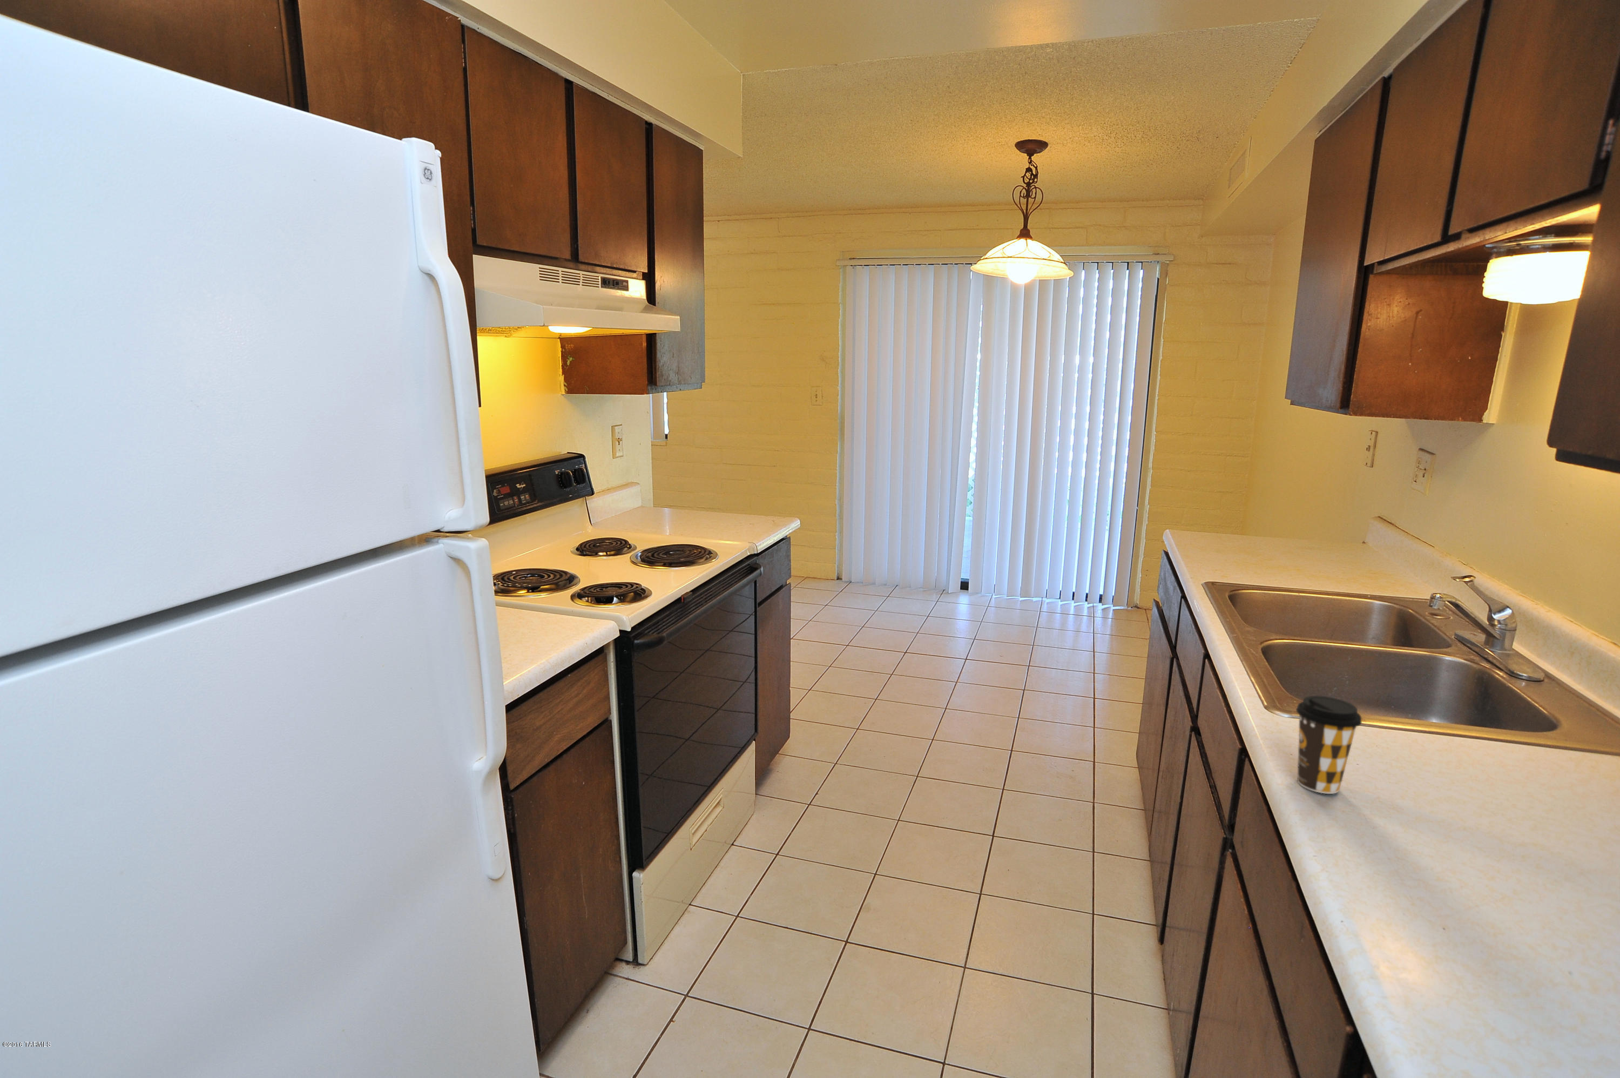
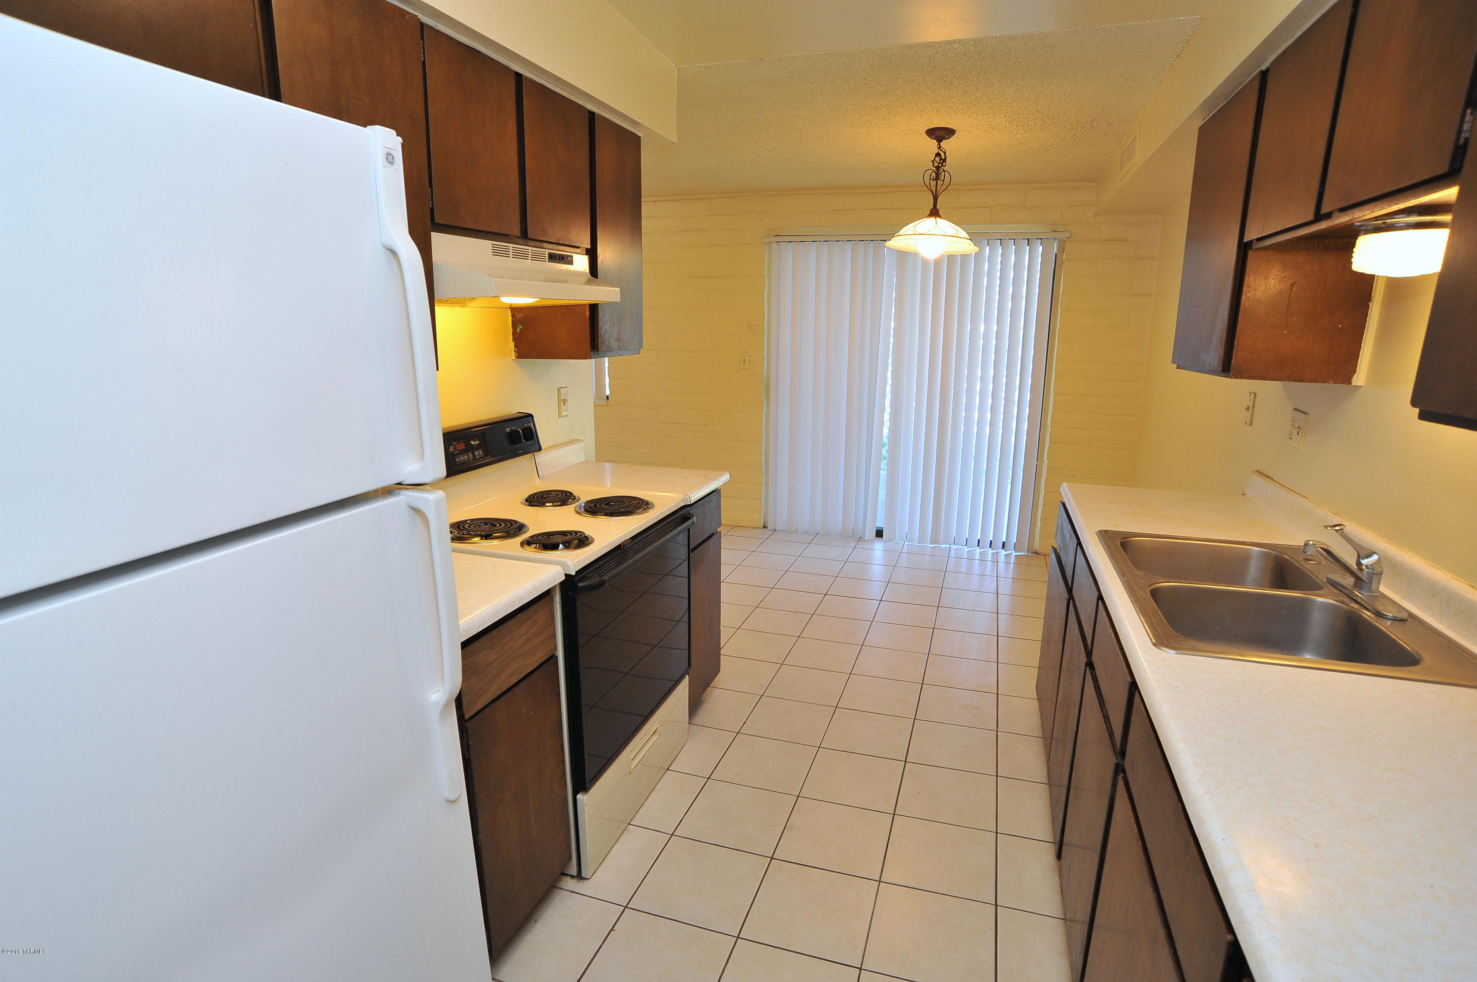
- coffee cup [1295,695,1363,794]
